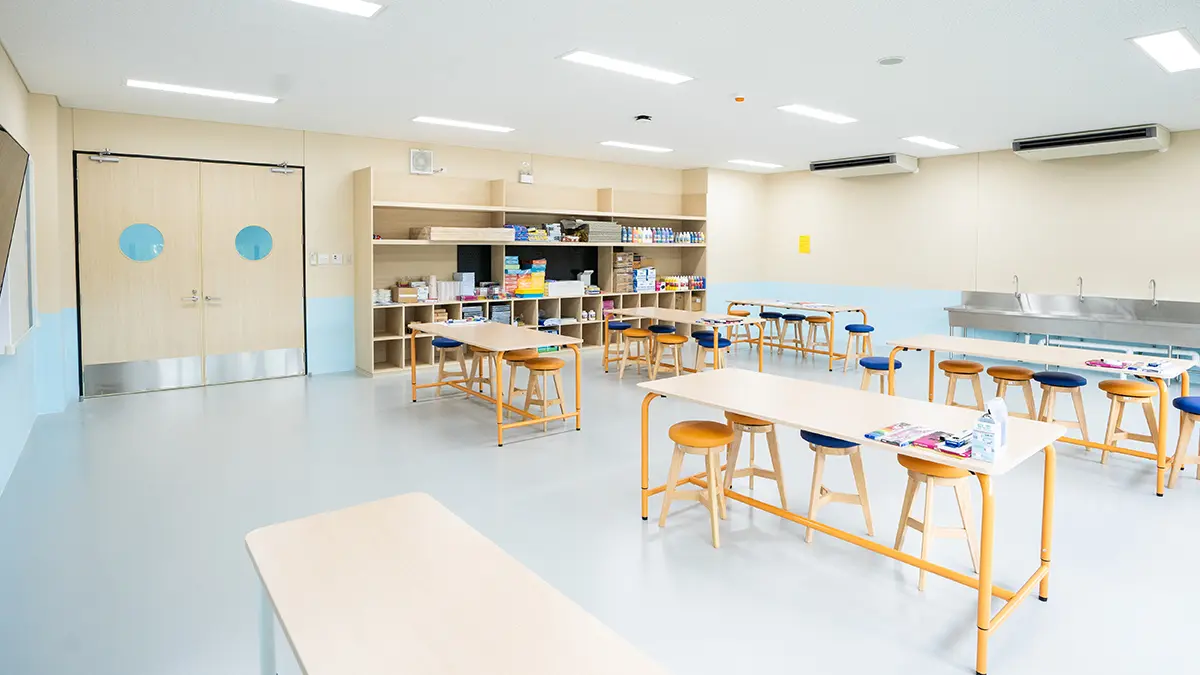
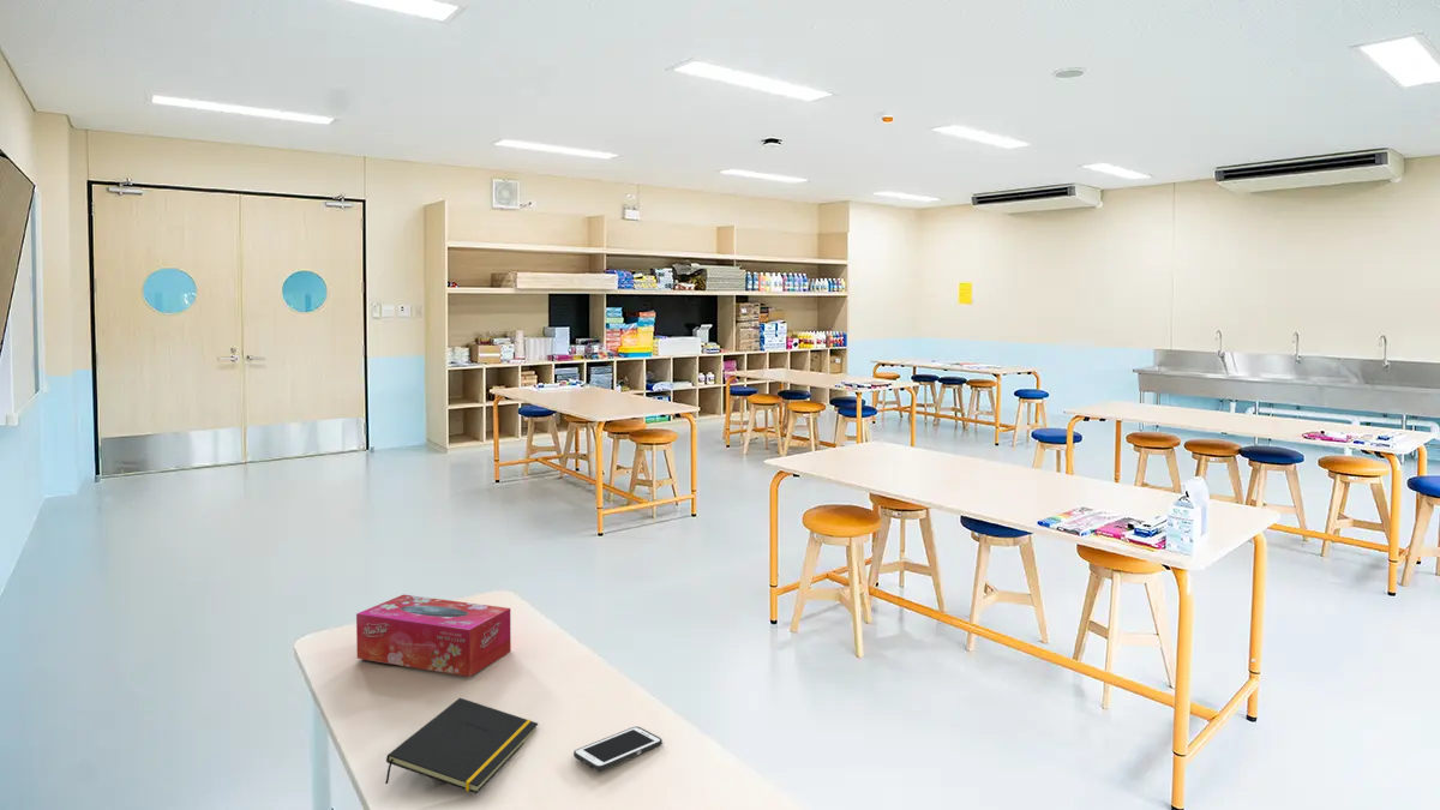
+ cell phone [572,726,664,772]
+ tissue box [355,593,512,678]
+ notepad [384,697,539,794]
